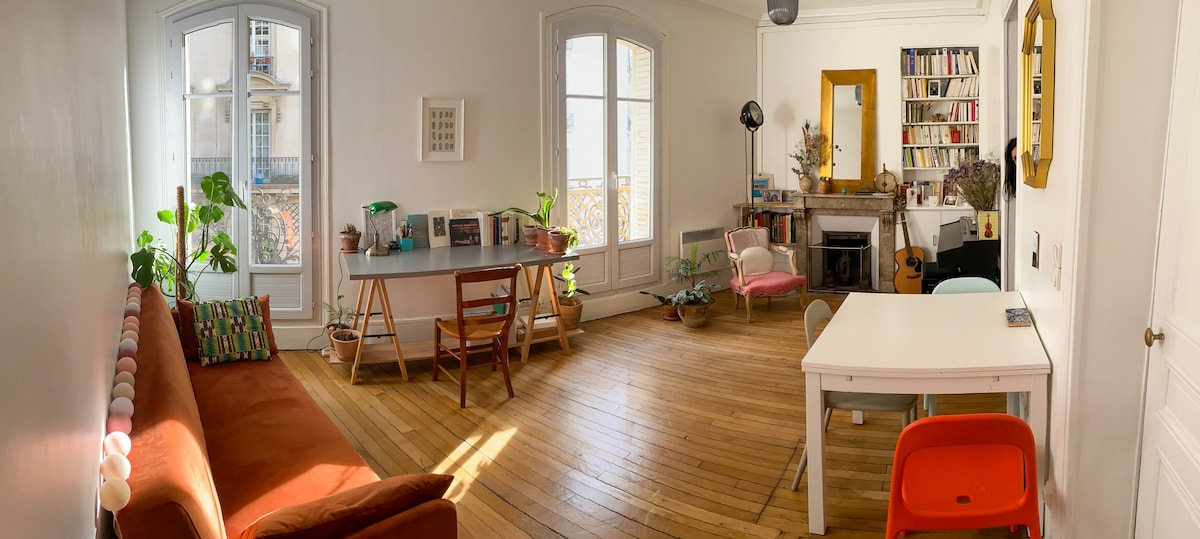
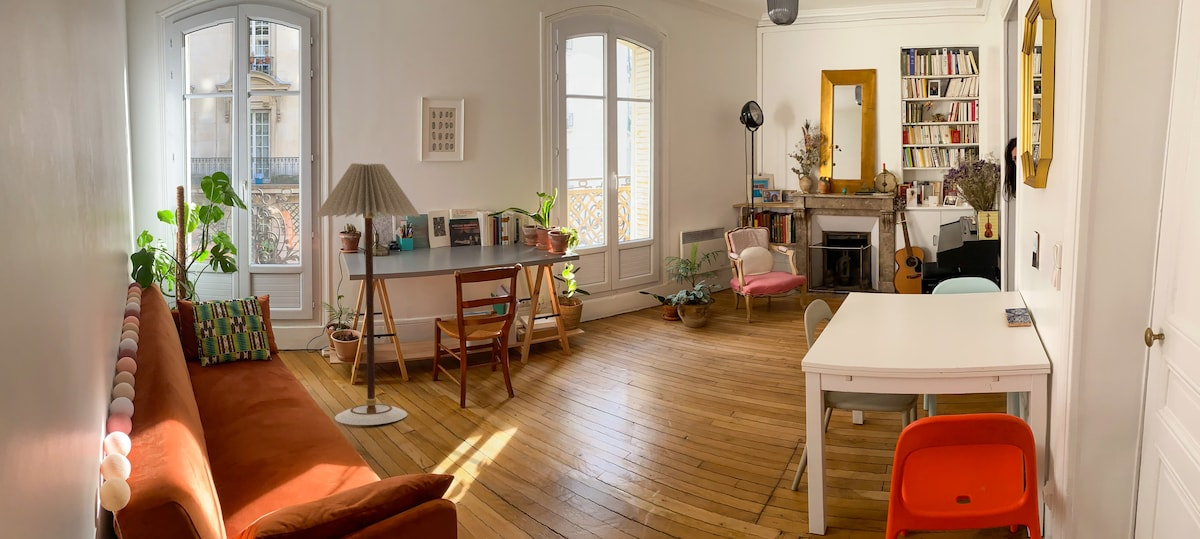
+ floor lamp [315,162,422,426]
